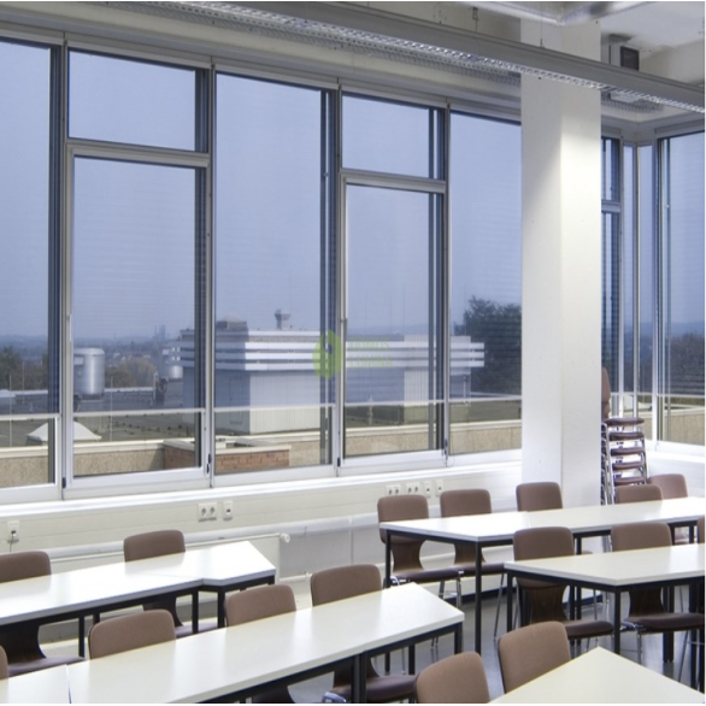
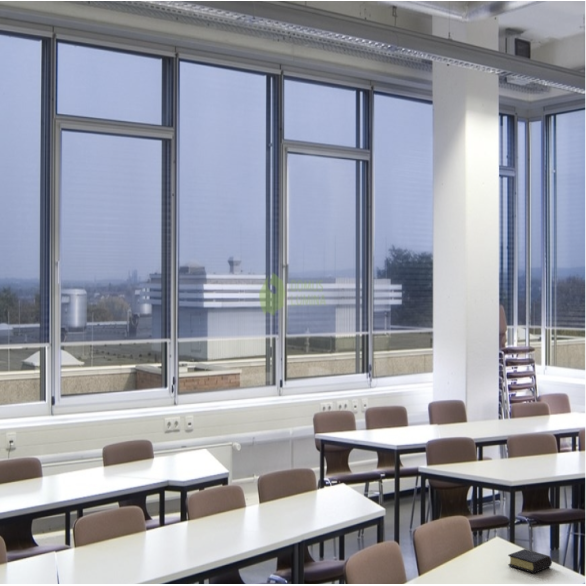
+ book [507,548,553,574]
